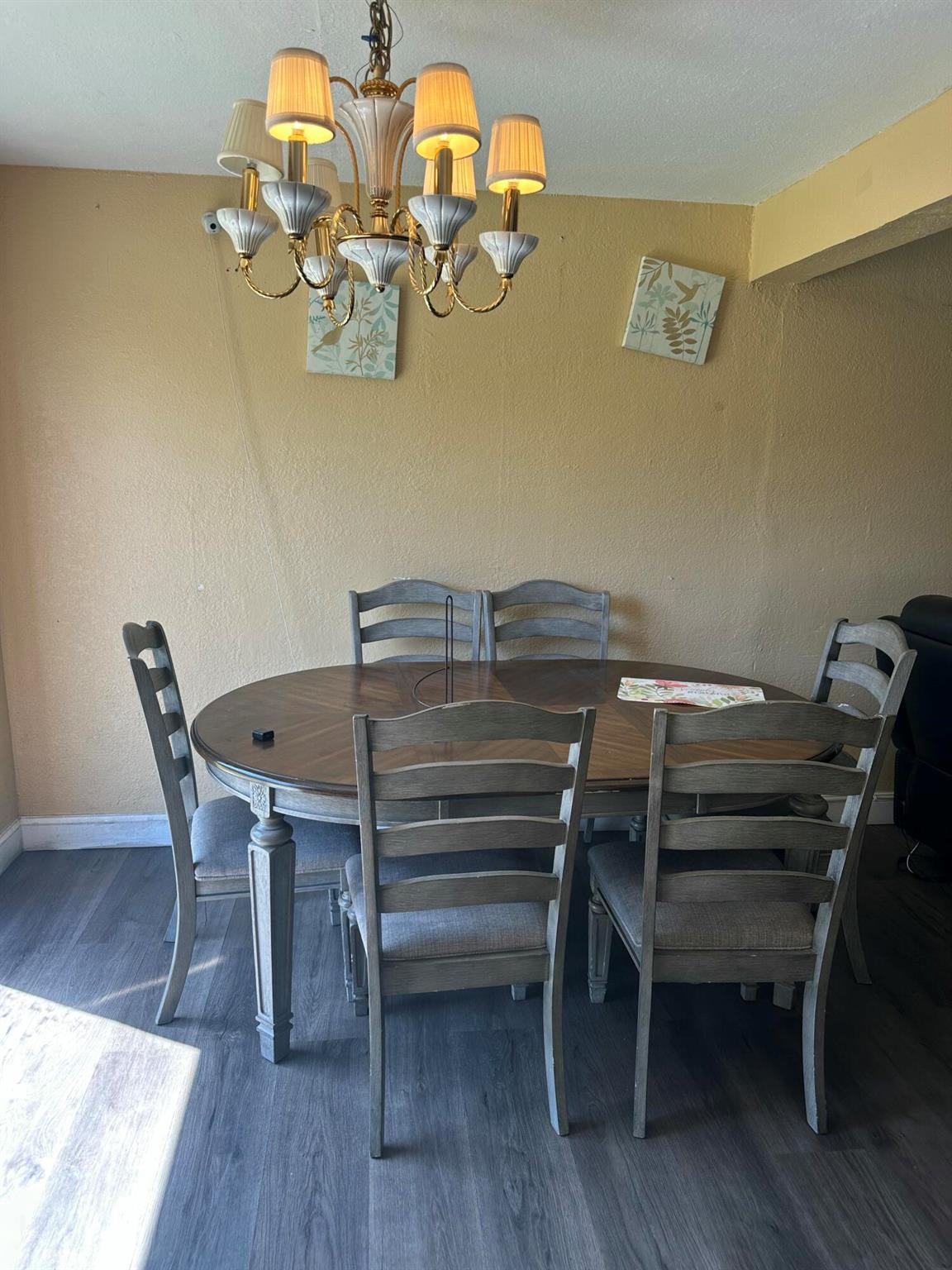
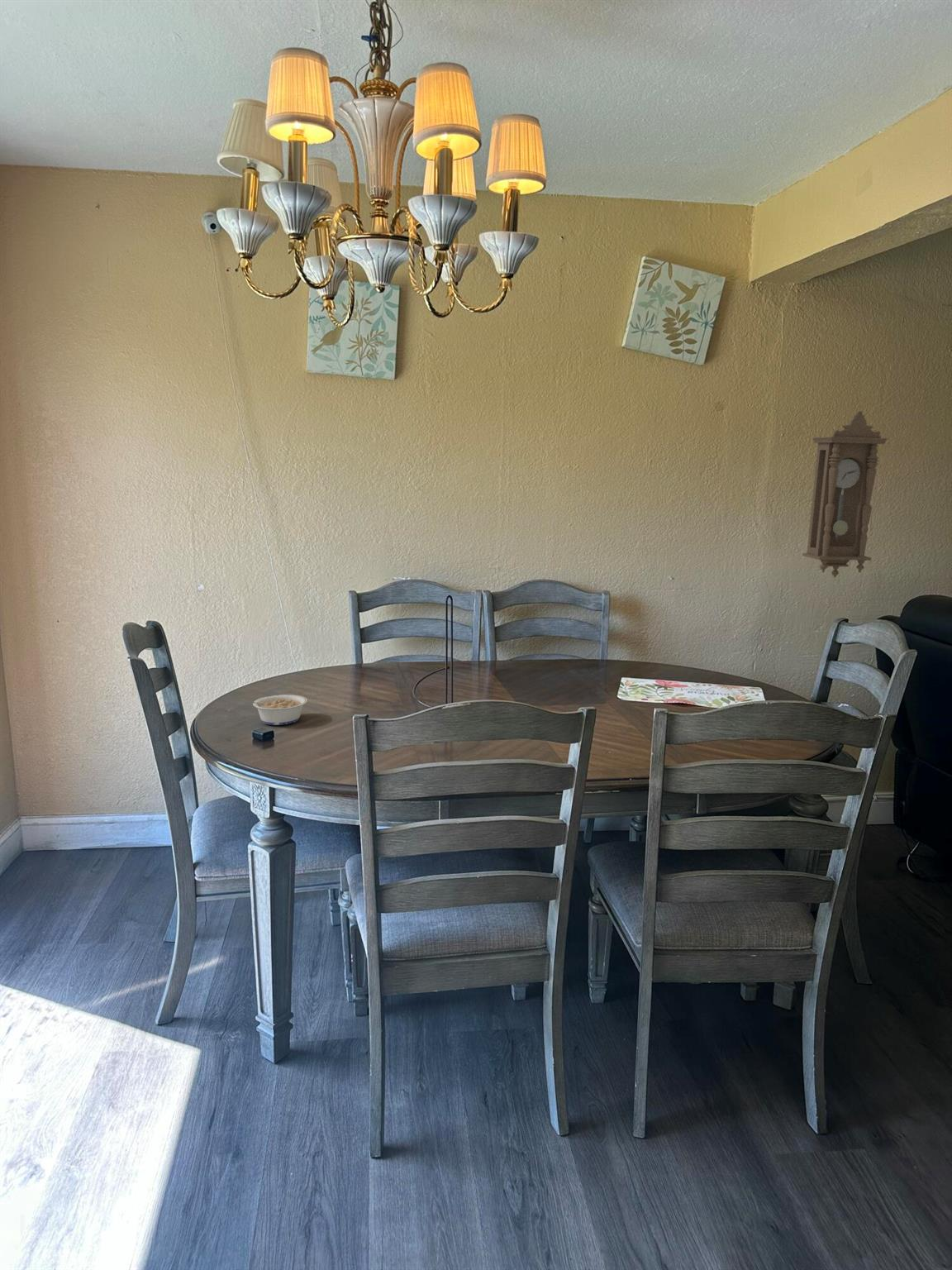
+ pendulum clock [802,410,888,578]
+ legume [240,694,308,726]
